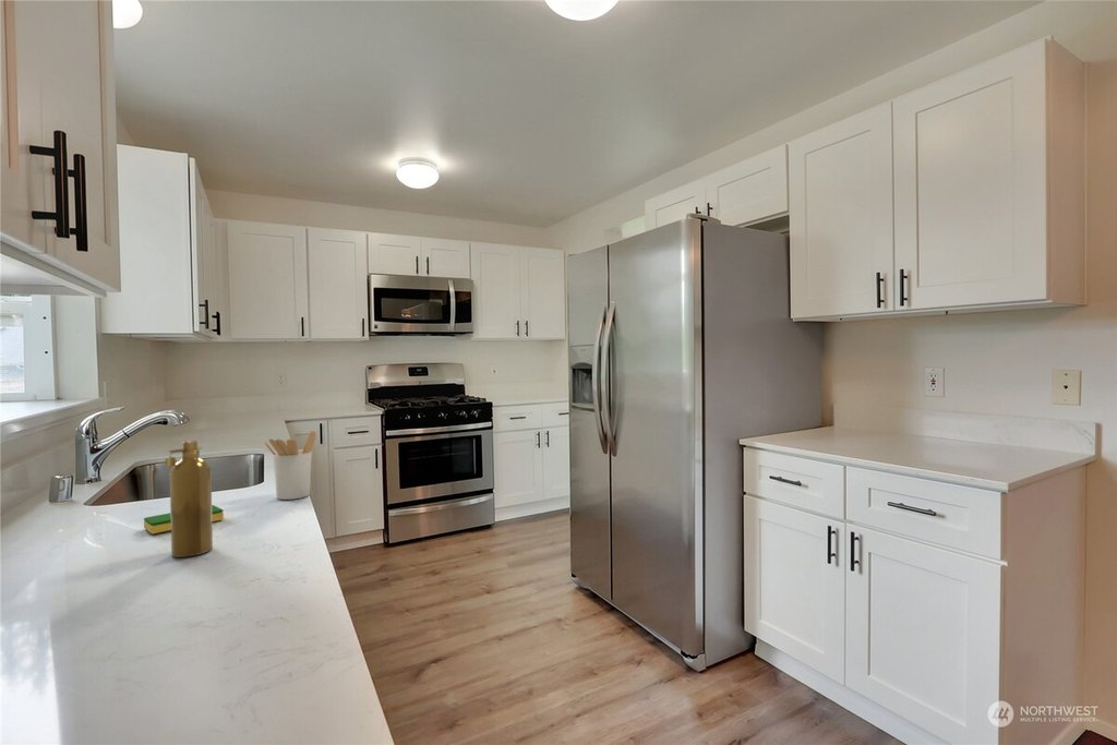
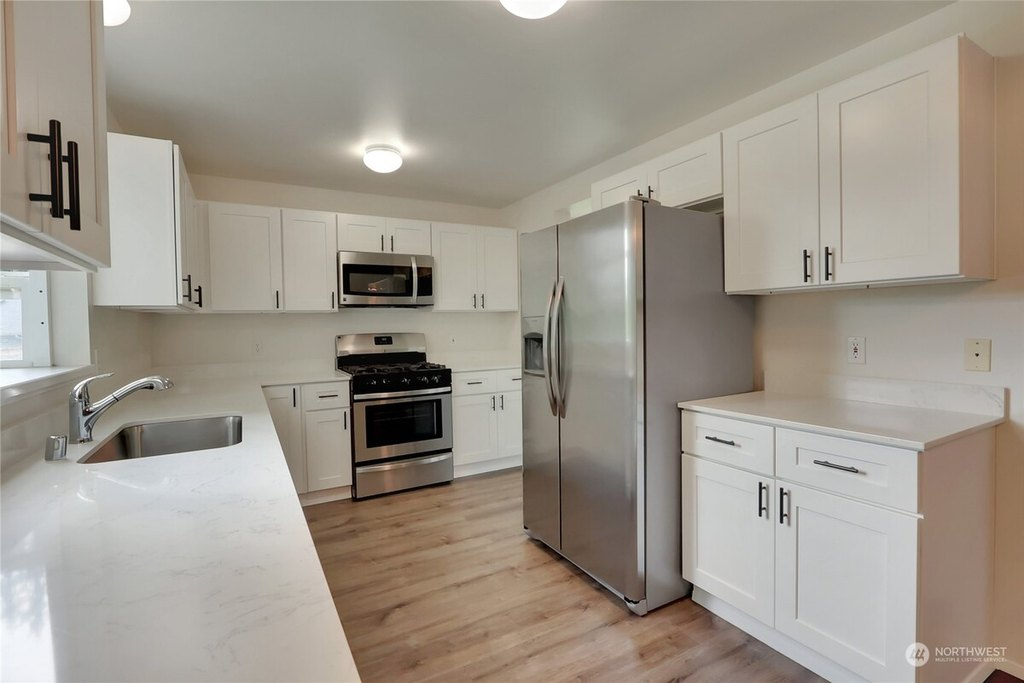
- perfume bottle [163,440,214,558]
- utensil holder [264,430,317,501]
- dish sponge [143,504,225,534]
